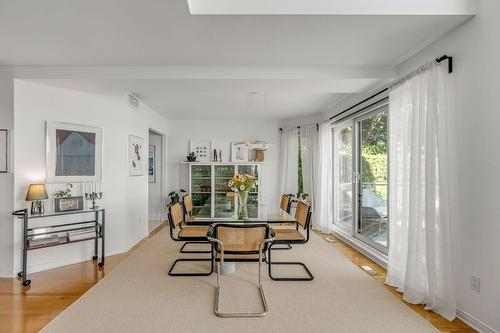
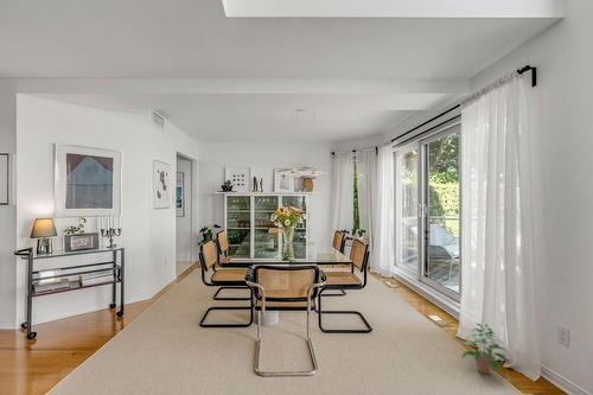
+ potted plant [459,323,510,375]
